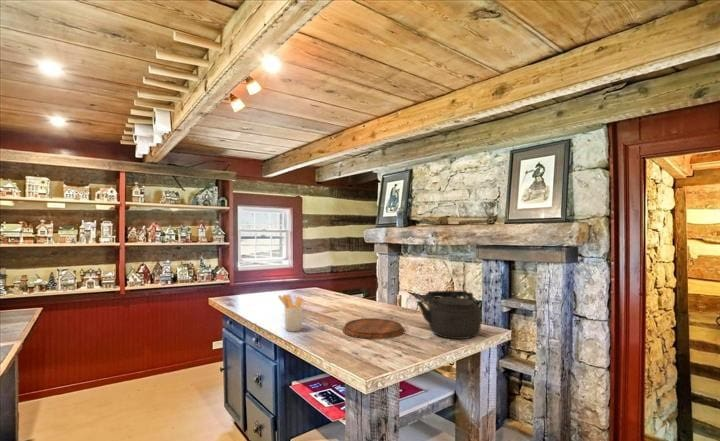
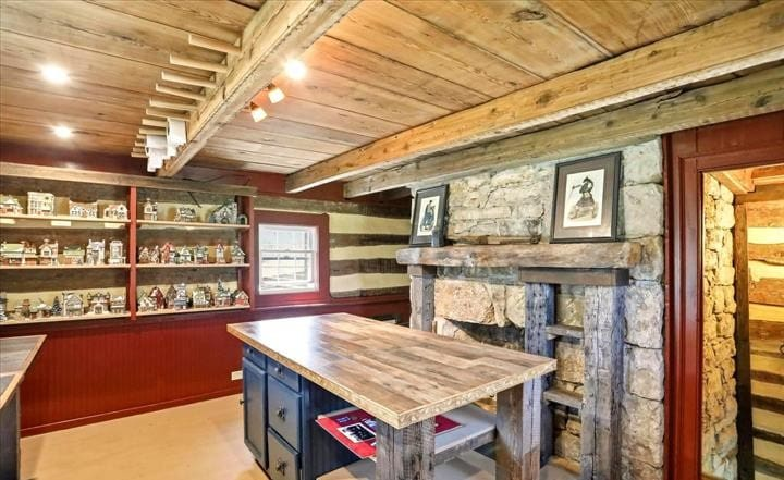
- utensil holder [277,293,304,332]
- cutting board [342,317,405,340]
- kettle [415,290,482,340]
